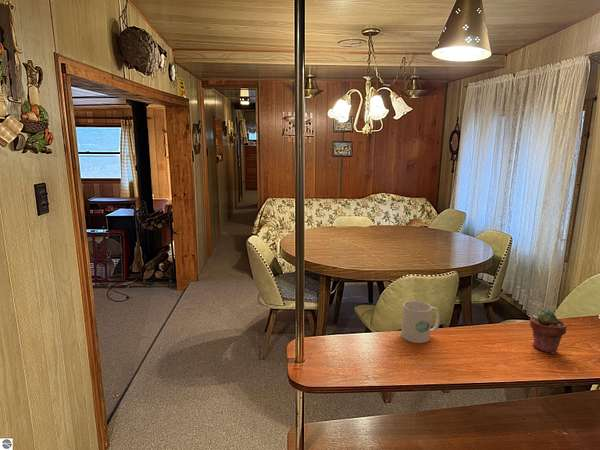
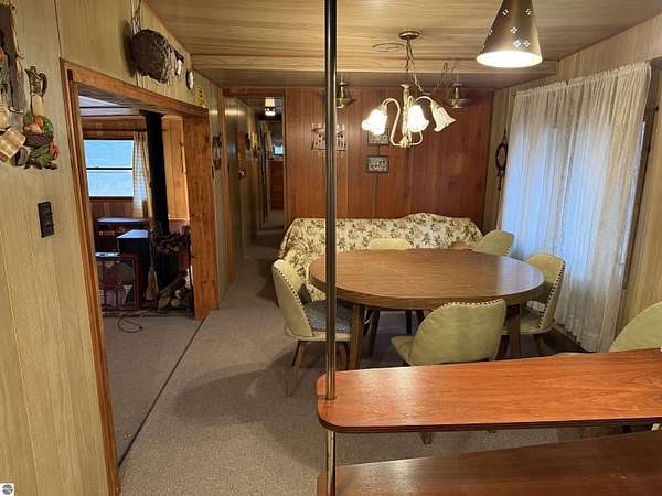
- mug [400,300,441,344]
- potted succulent [529,308,568,355]
